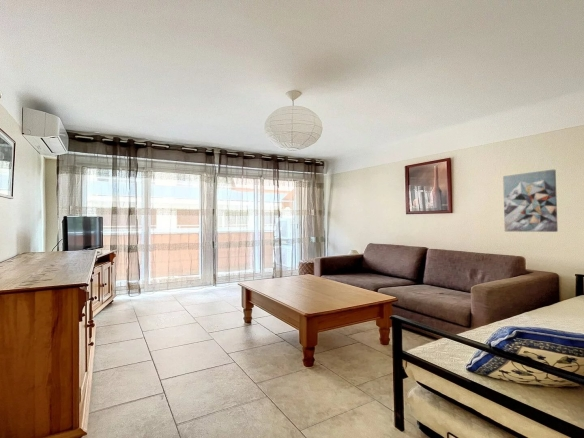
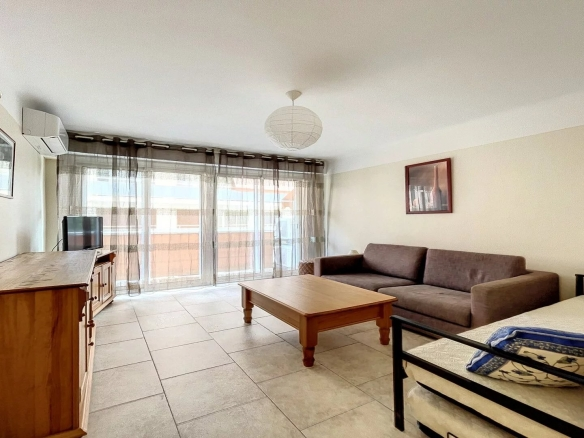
- wall art [502,169,559,233]
